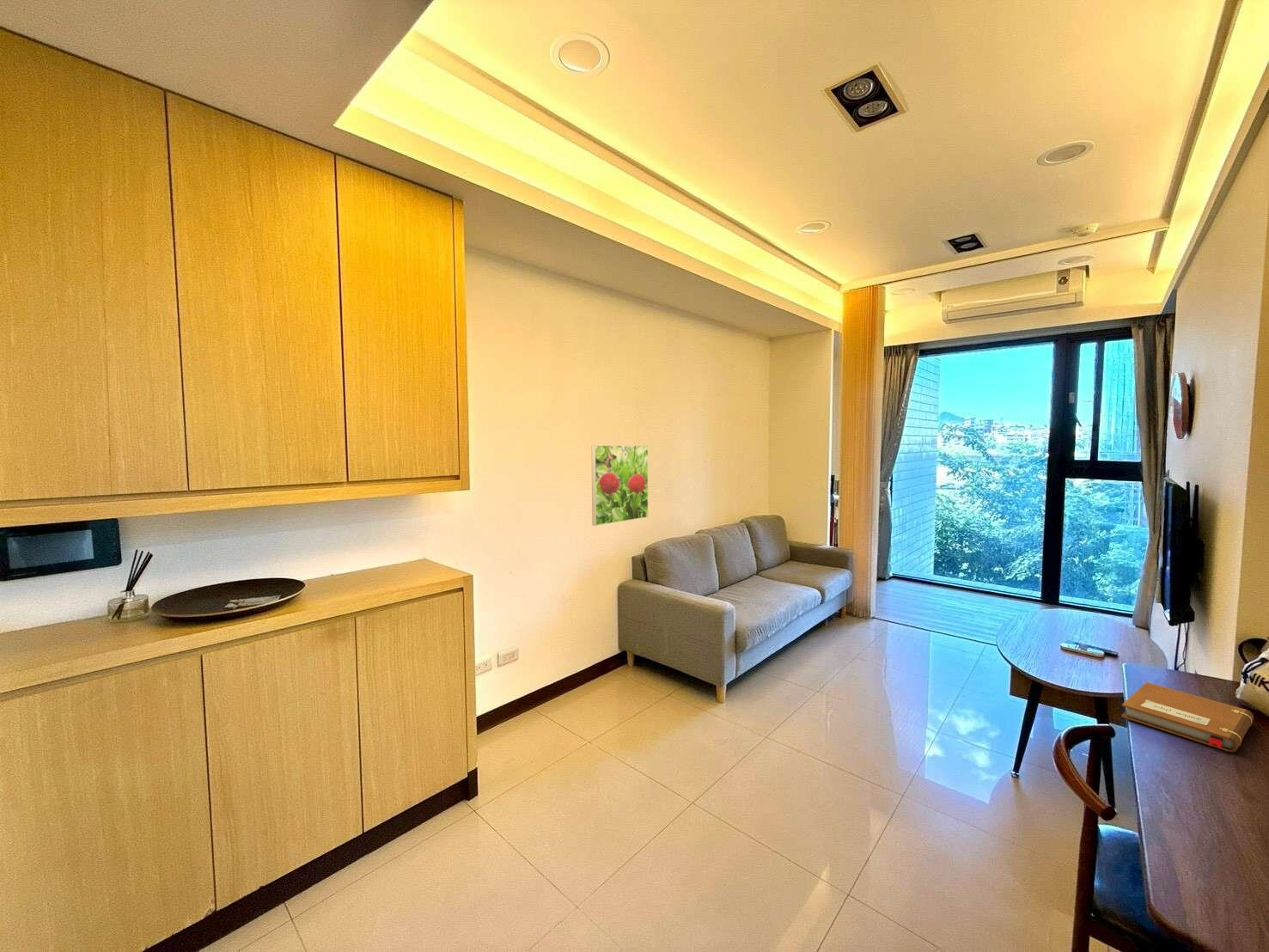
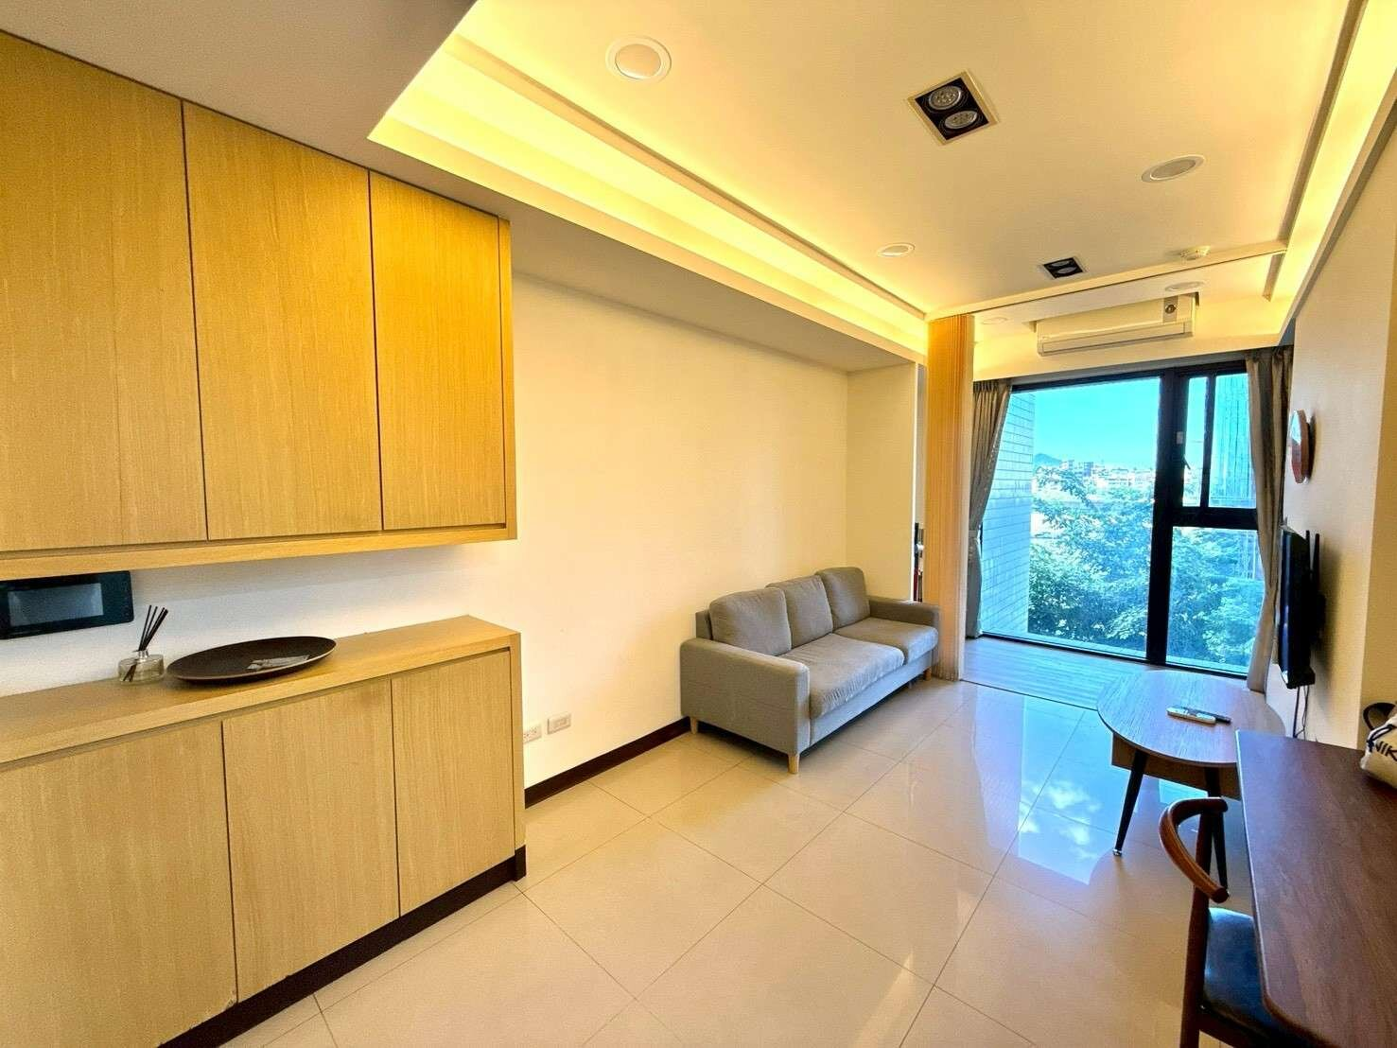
- notebook [1120,681,1254,753]
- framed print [591,444,649,527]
